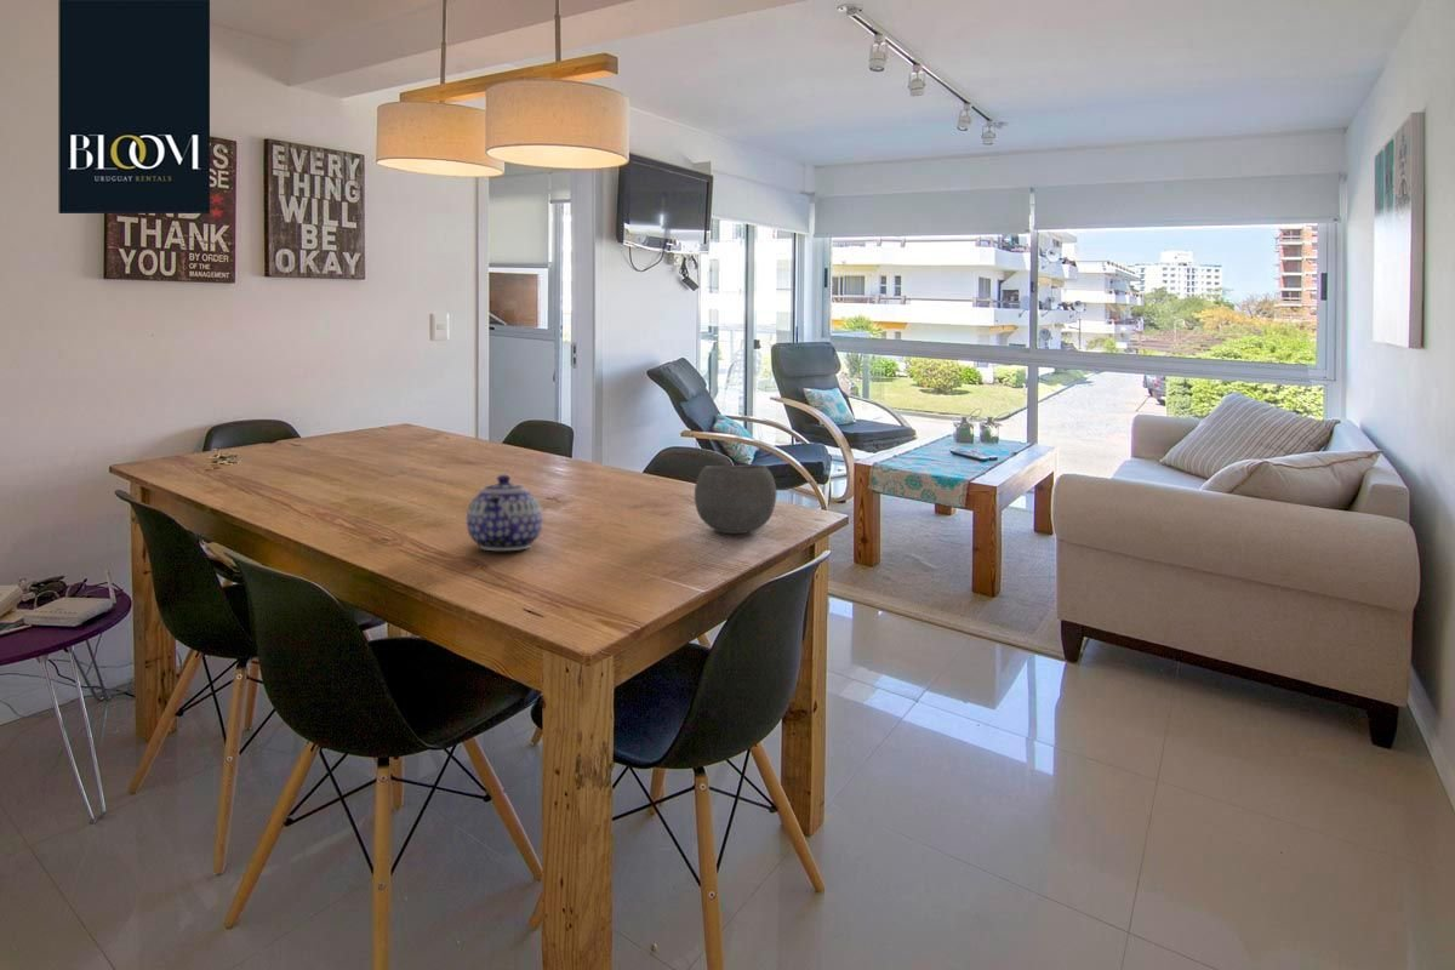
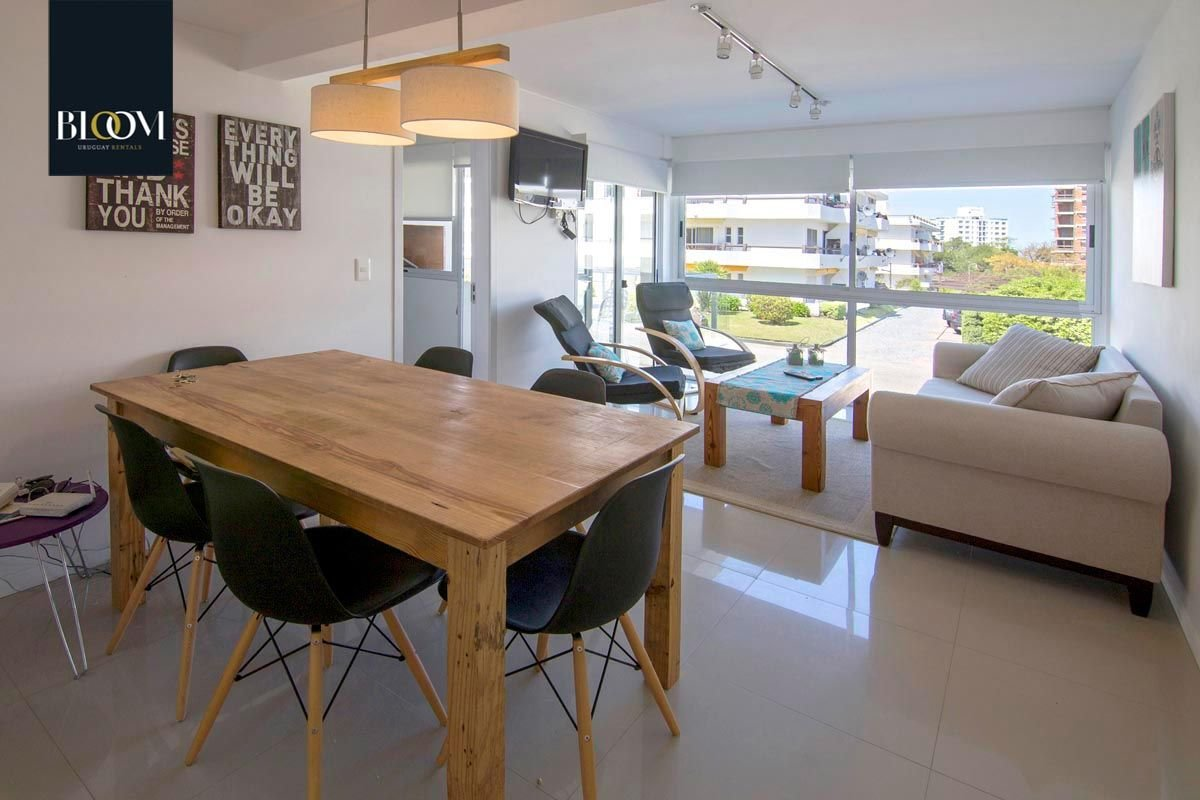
- bowl [694,463,778,535]
- teapot [466,474,543,552]
